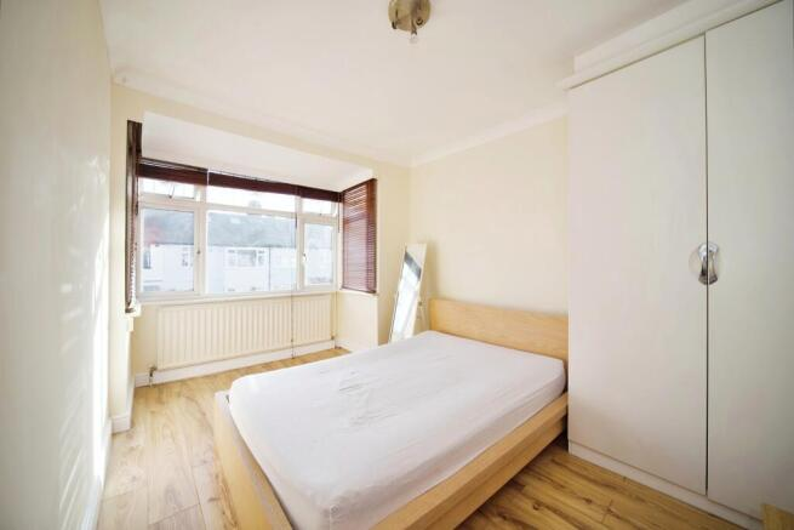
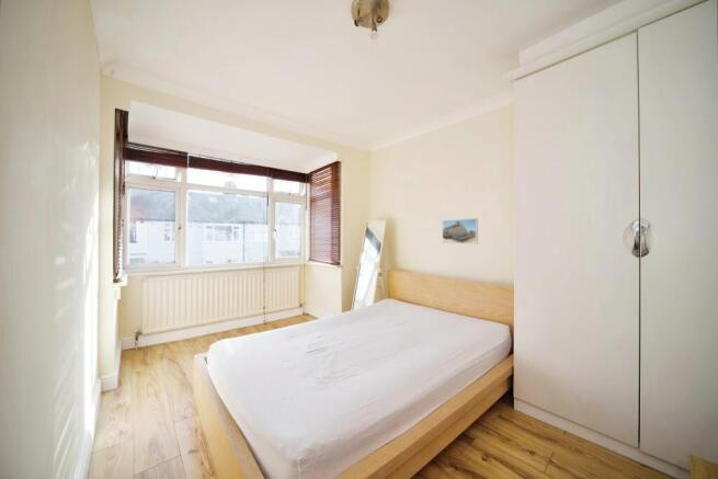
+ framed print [442,217,479,244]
